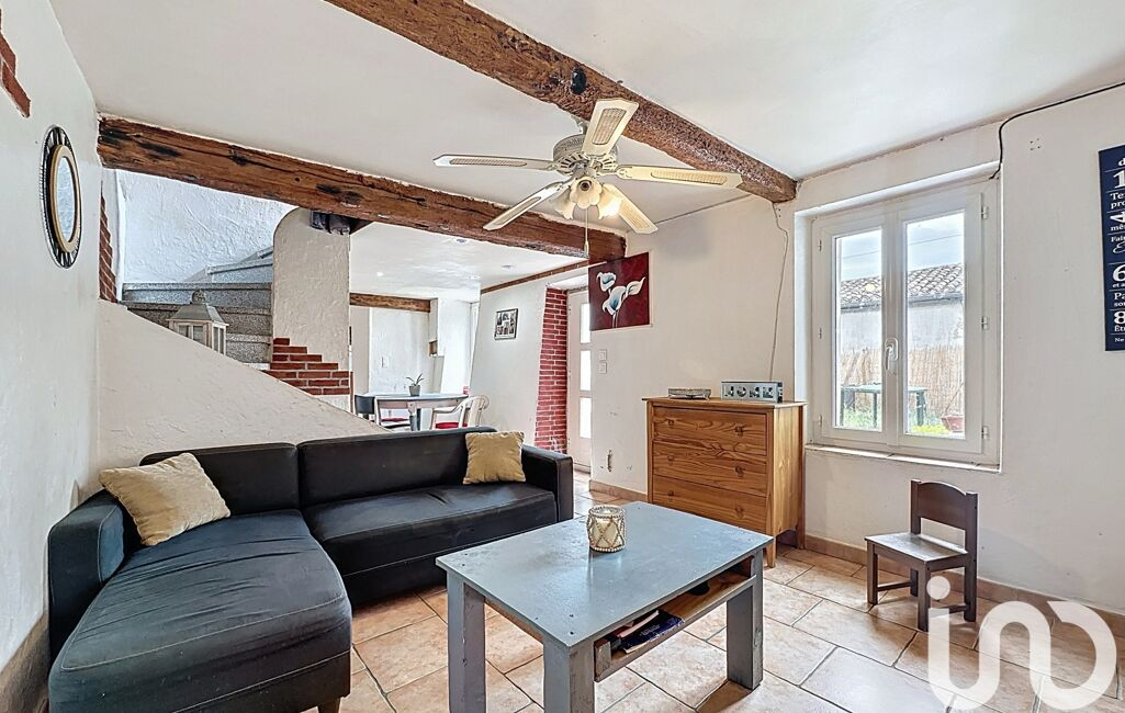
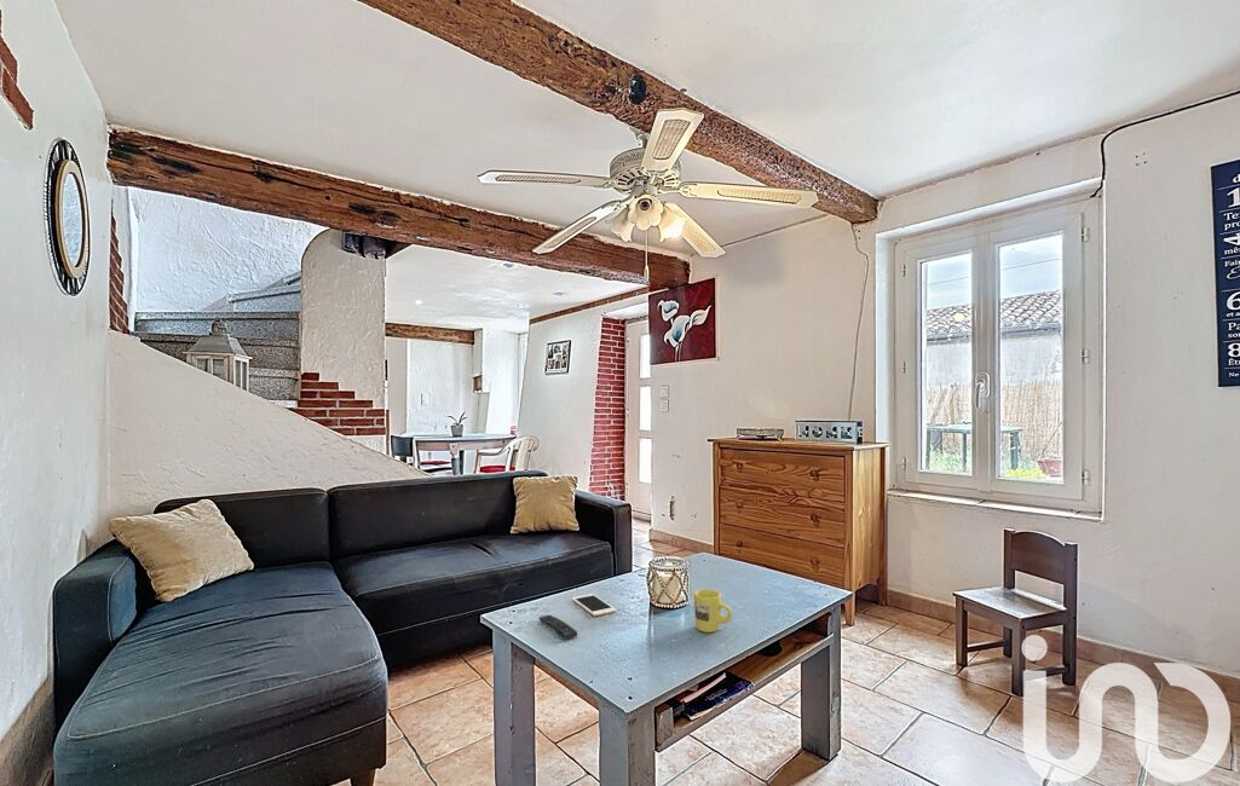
+ mug [693,588,733,634]
+ cell phone [571,593,617,617]
+ remote control [537,614,578,641]
